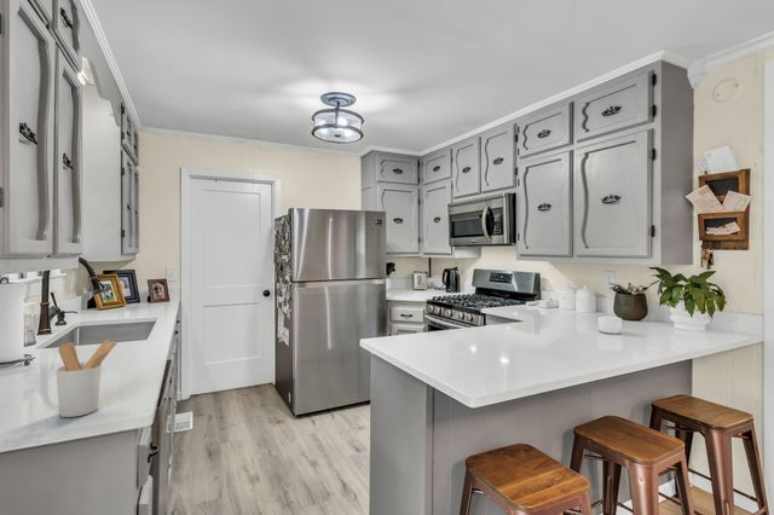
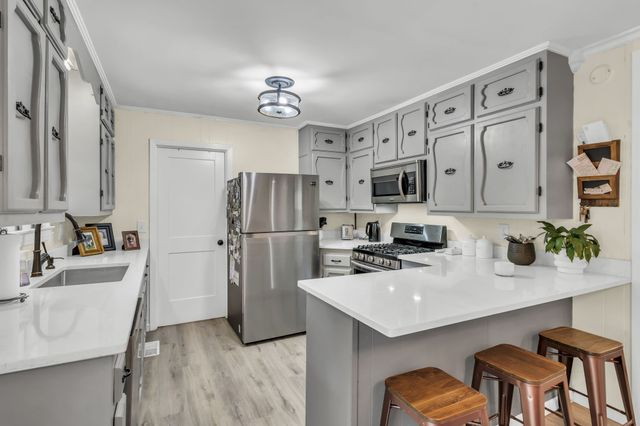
- utensil holder [54,340,119,418]
